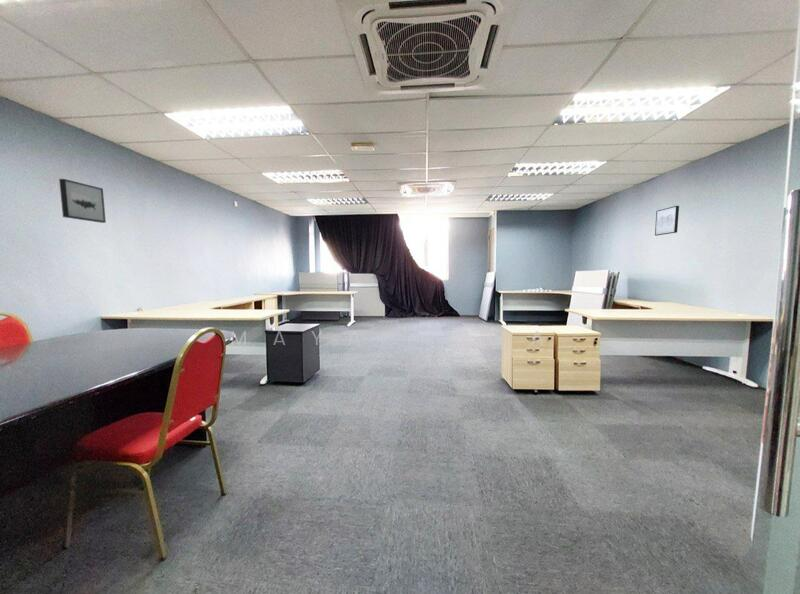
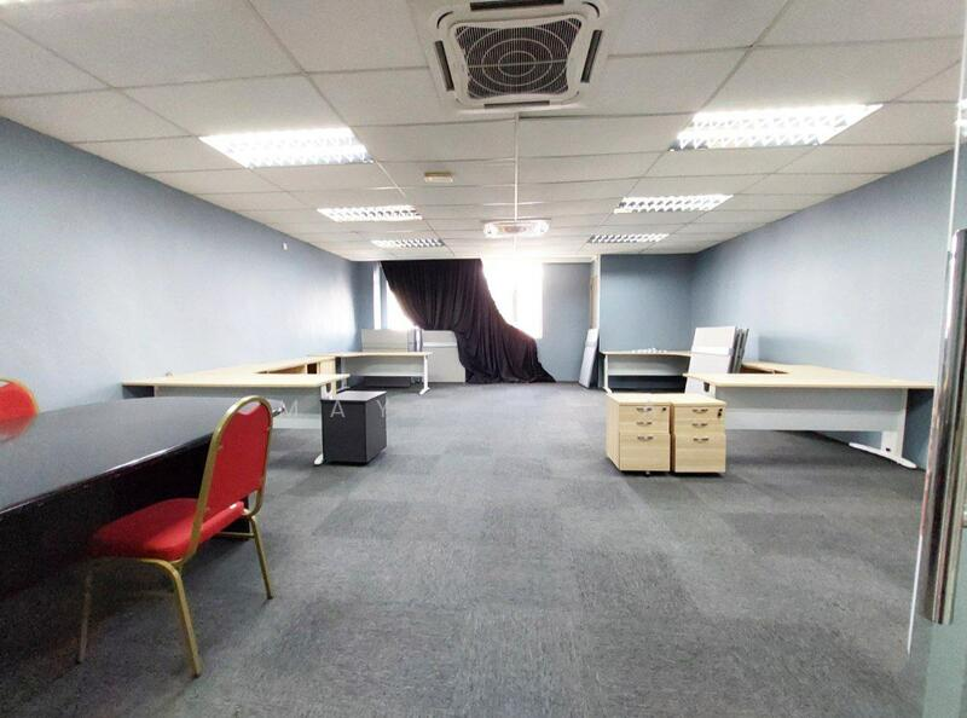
- wall art [58,178,107,224]
- wall art [654,205,680,237]
